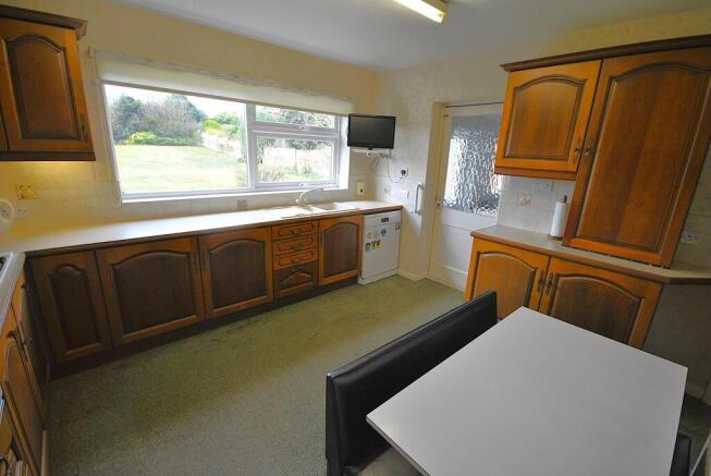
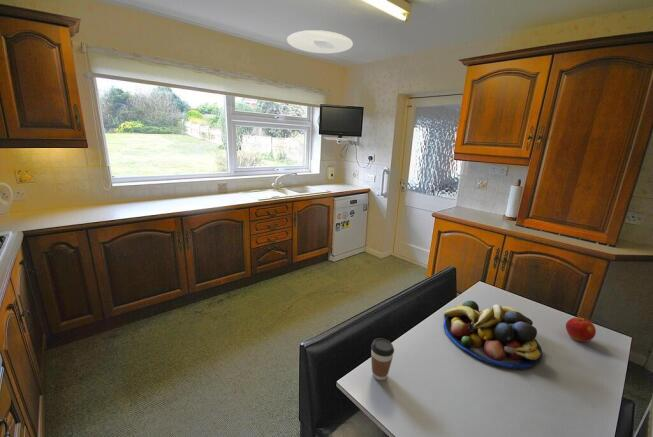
+ coffee cup [370,337,395,381]
+ fruit bowl [443,300,544,370]
+ apple [565,316,597,343]
+ ceiling light [286,29,354,54]
